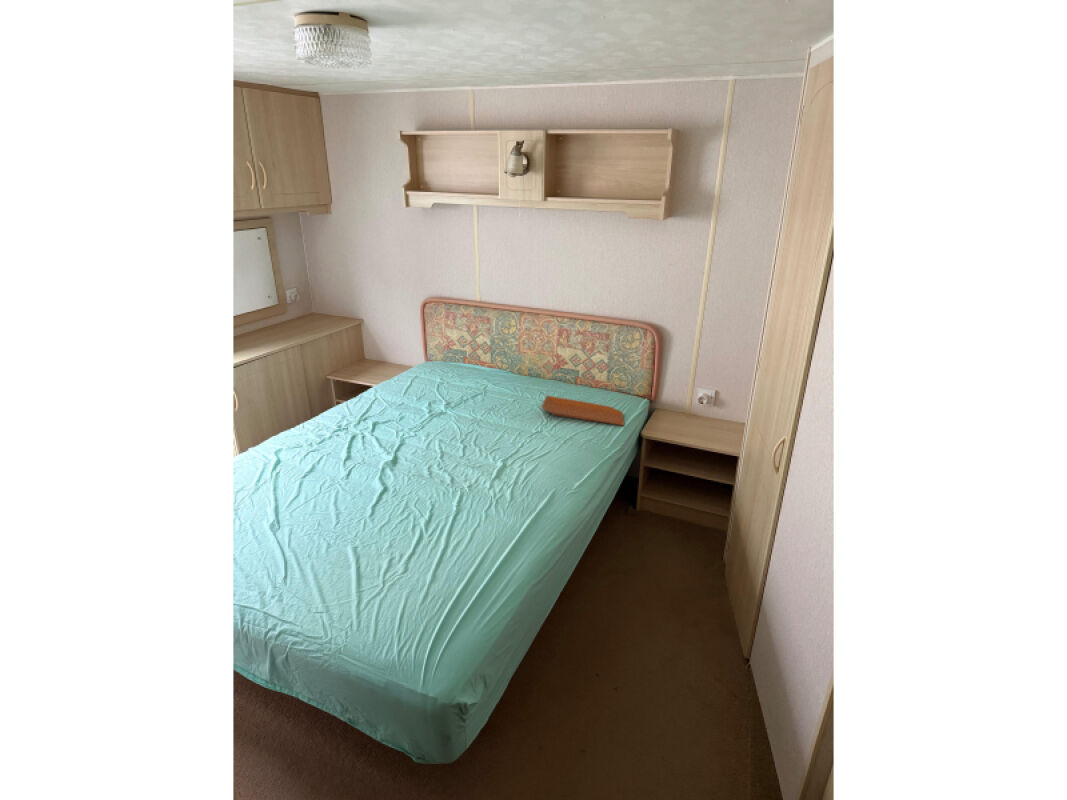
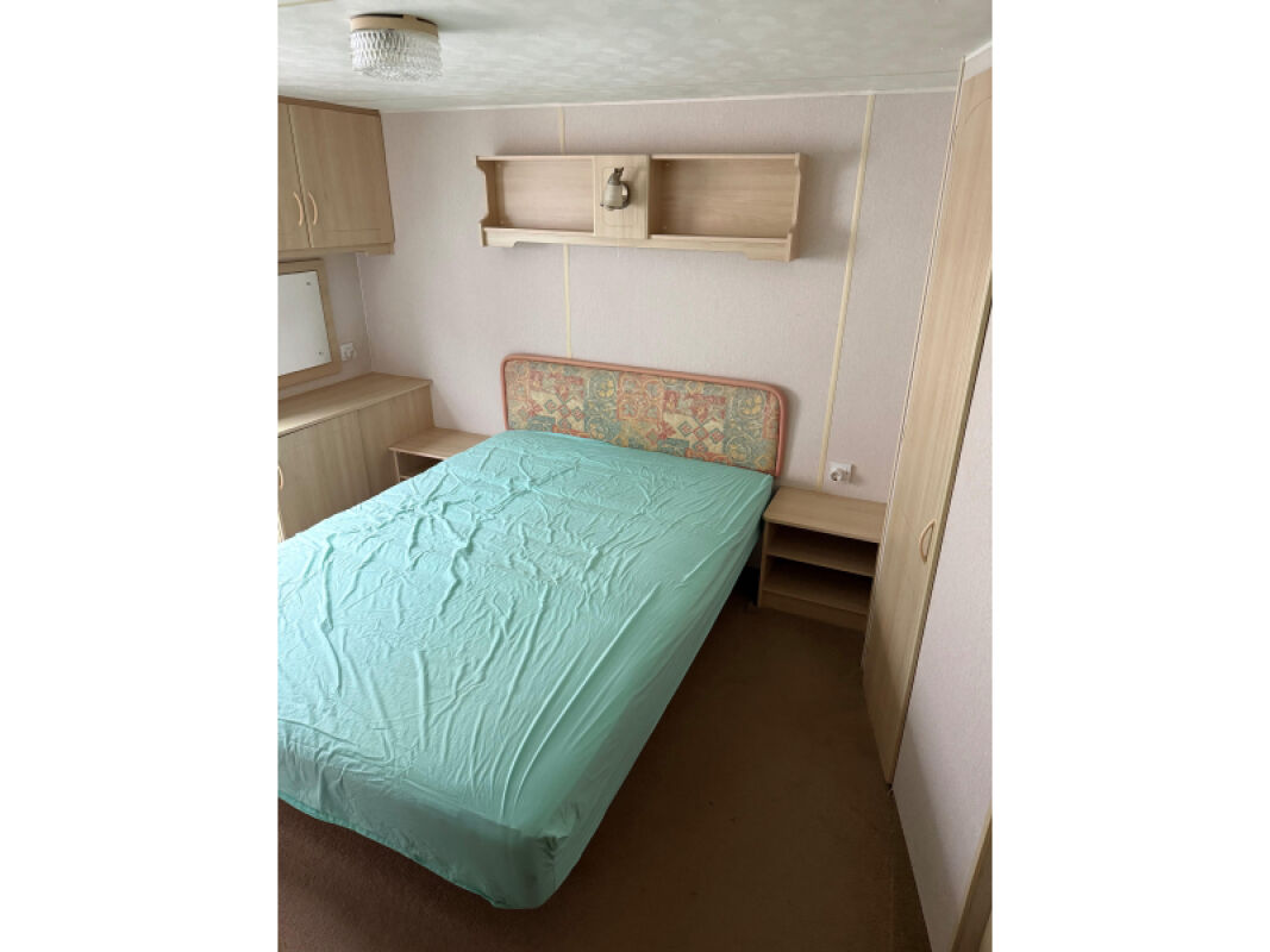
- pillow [541,395,625,426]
